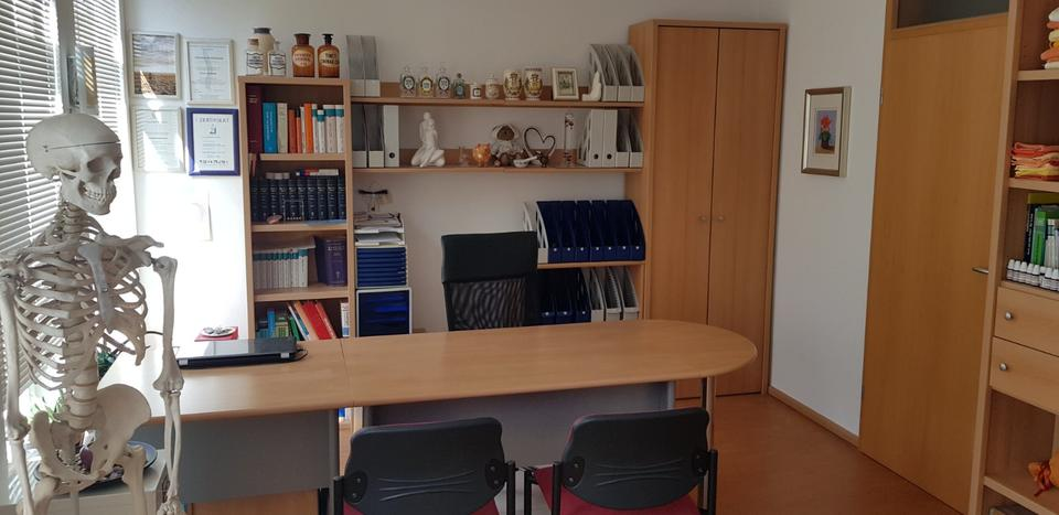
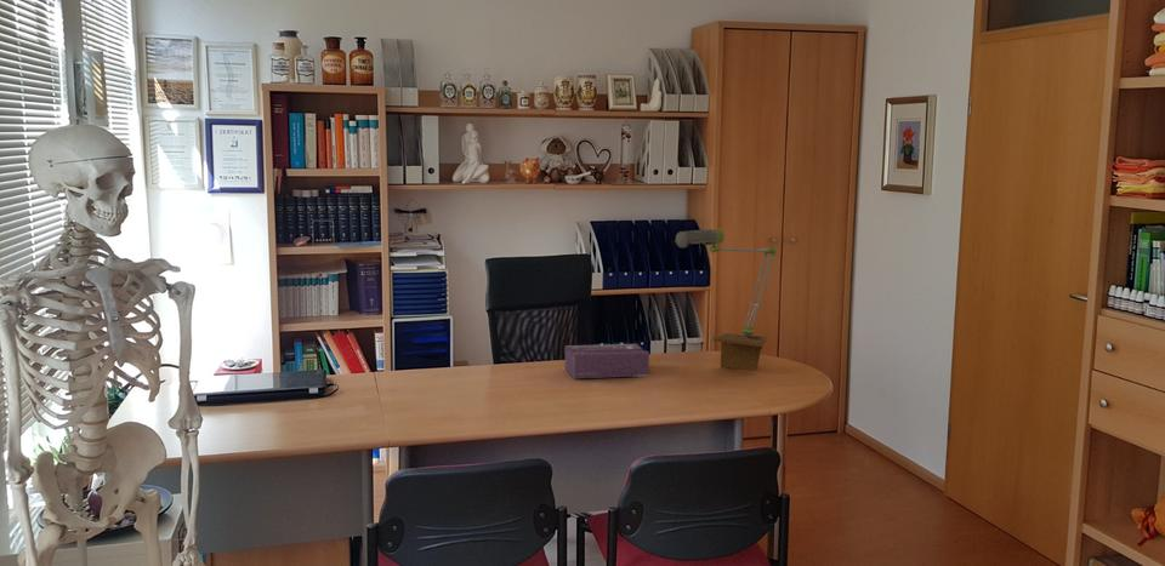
+ tissue box [564,343,650,379]
+ desk lamp [674,228,778,371]
